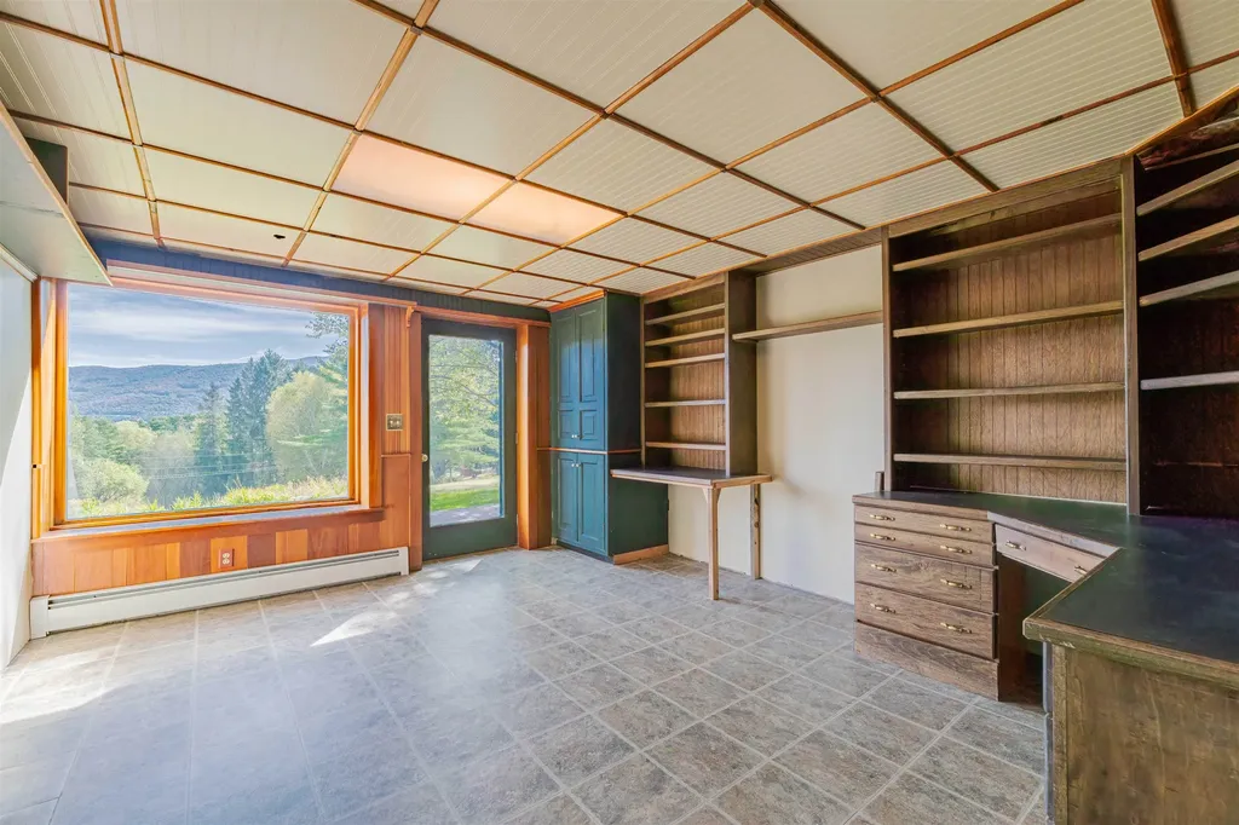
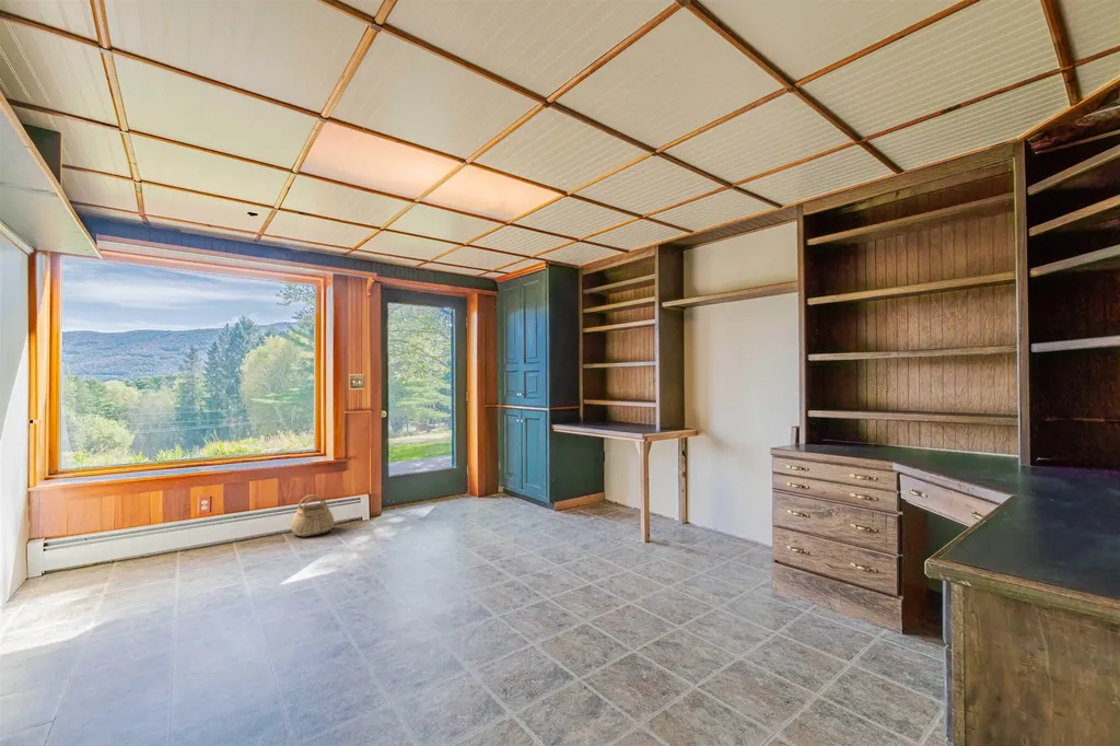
+ basket [290,493,335,538]
